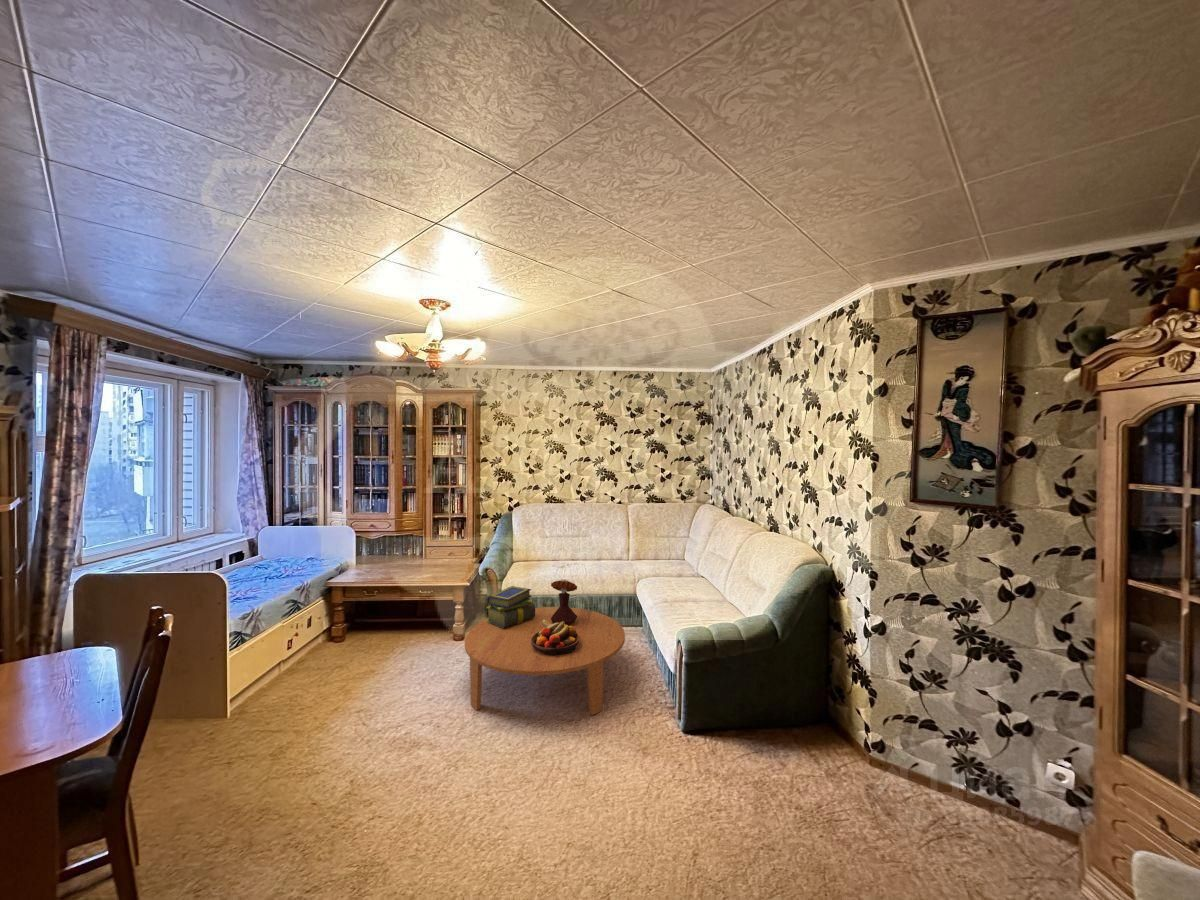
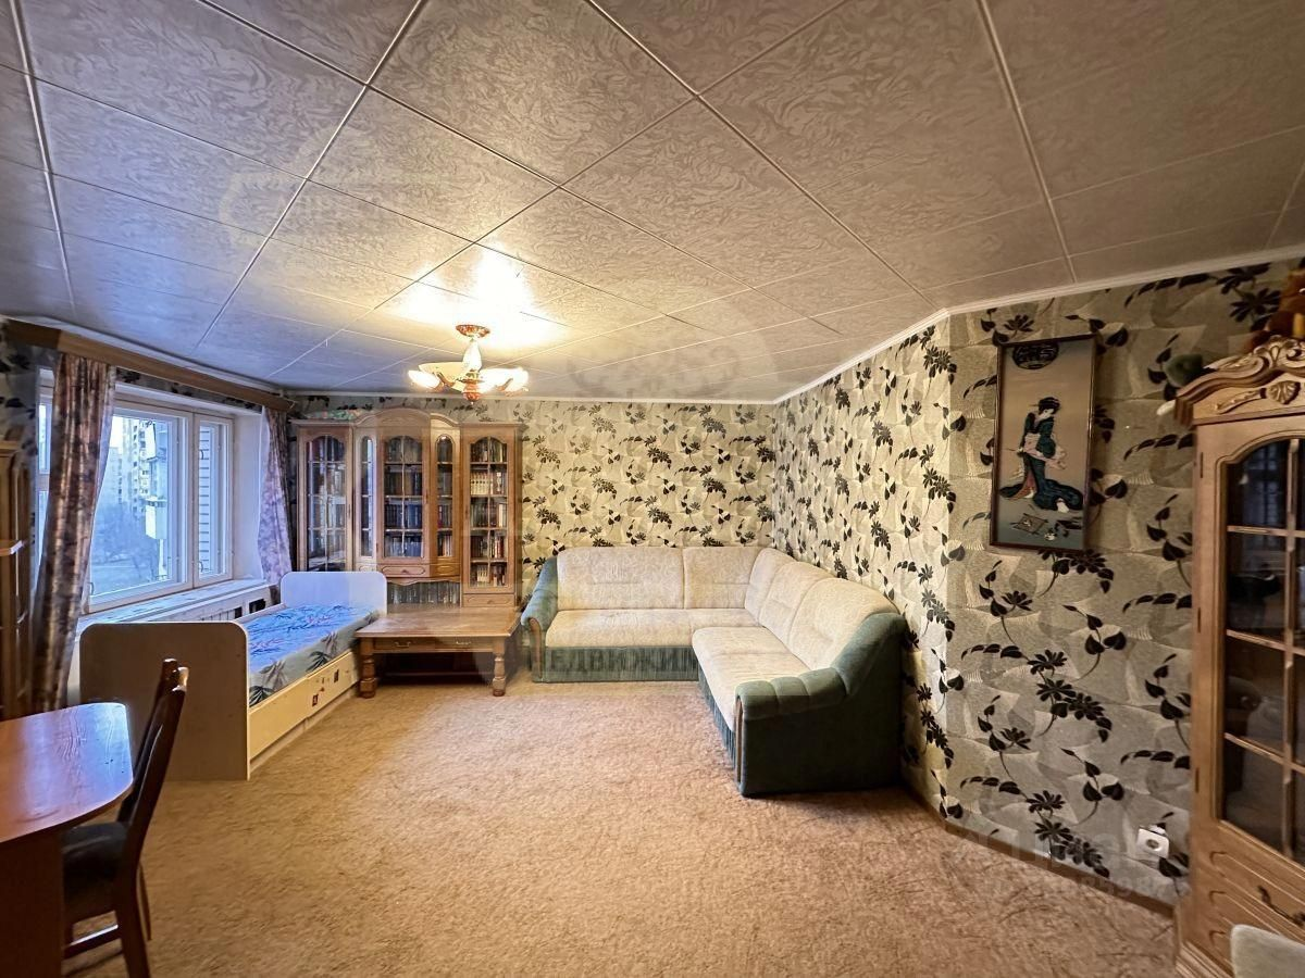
- fruit bowl [531,620,580,656]
- coffee table [464,606,626,716]
- stack of books [486,585,536,628]
- mushroom [550,578,578,626]
